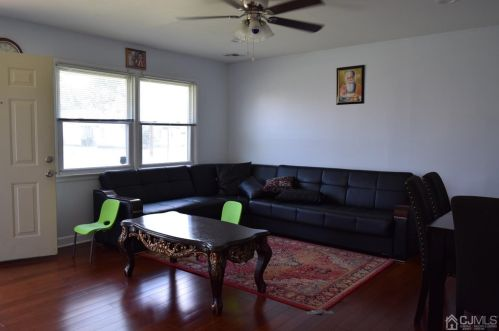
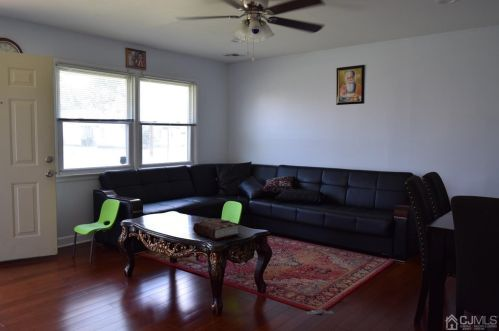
+ book [192,217,241,241]
